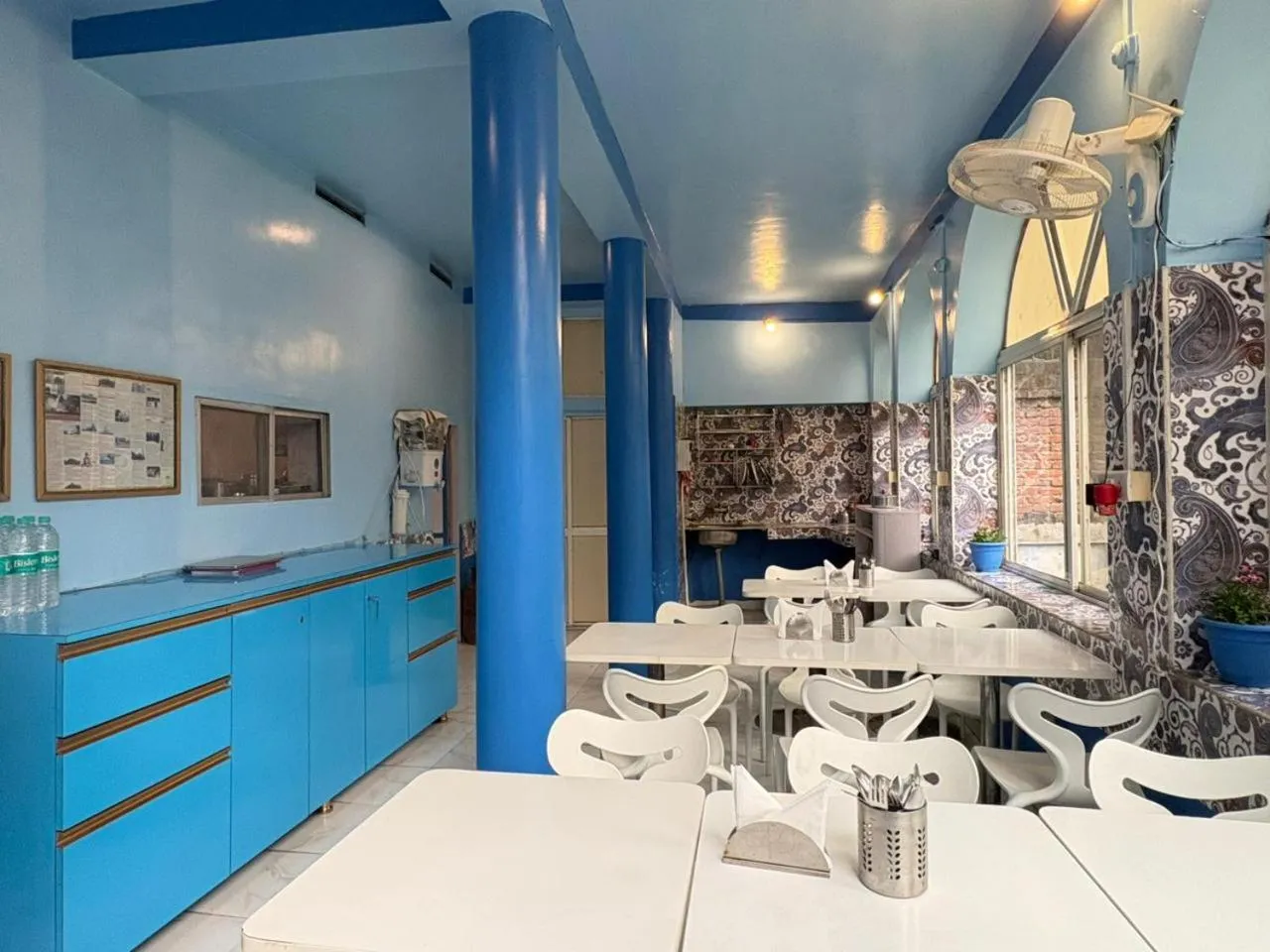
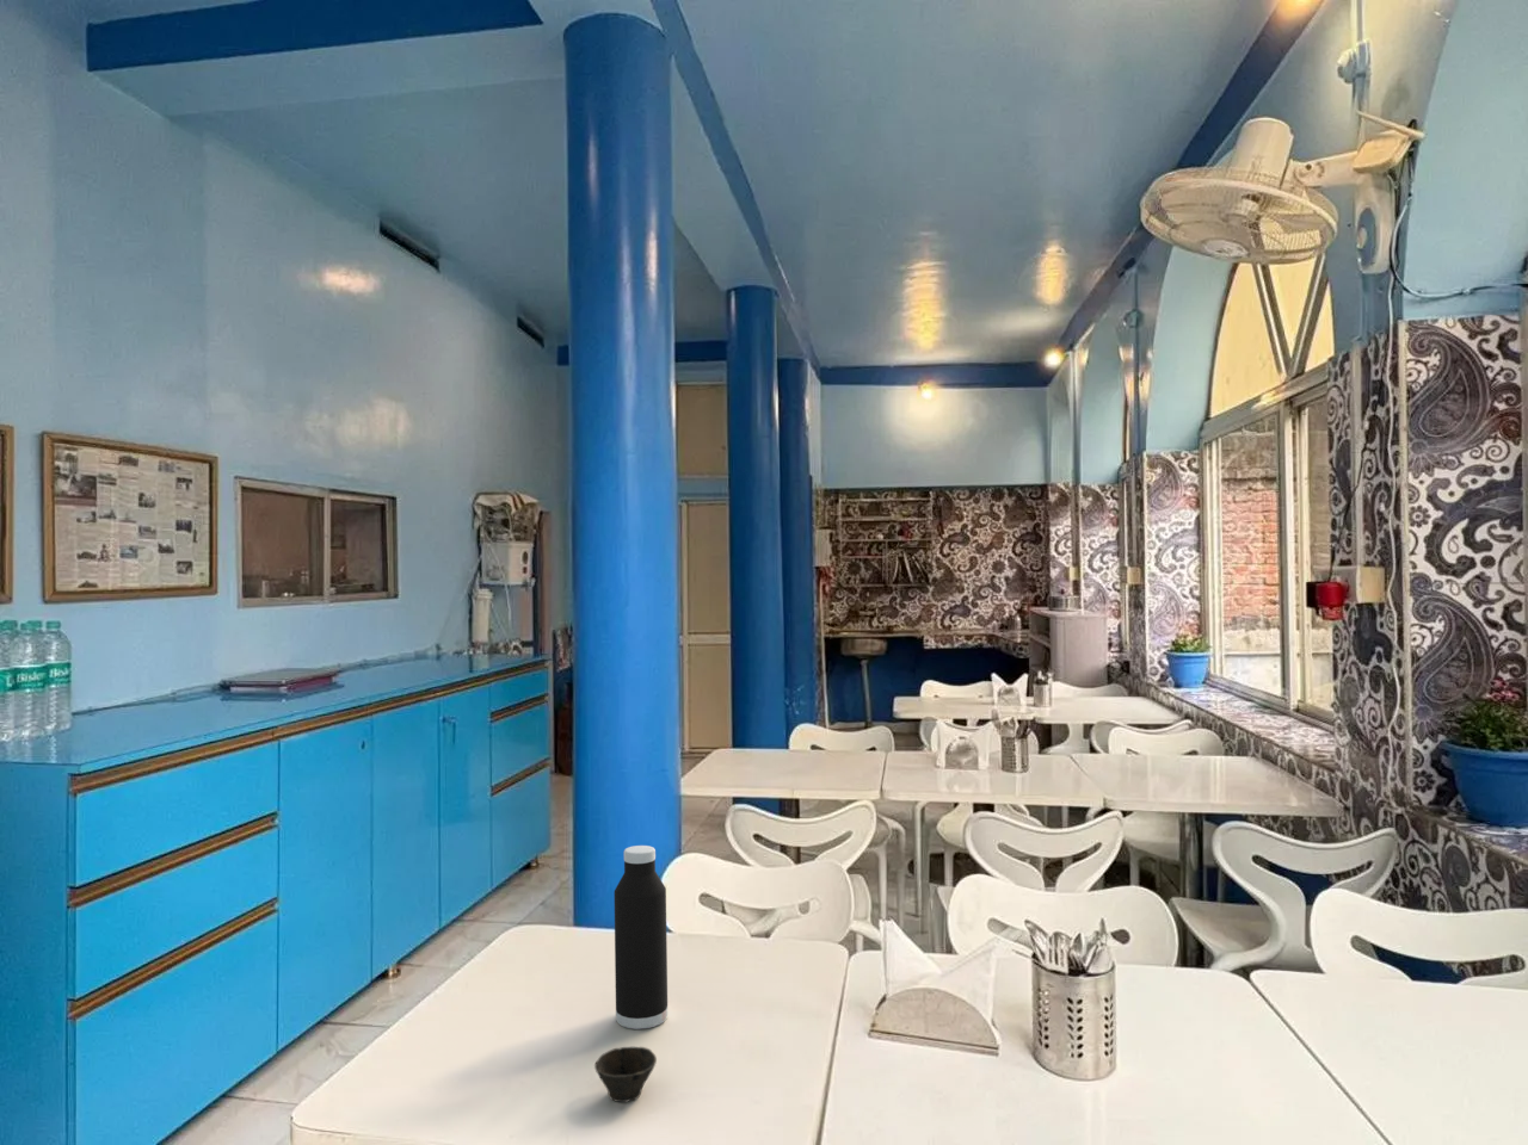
+ cup [593,1046,658,1103]
+ water bottle [614,844,669,1031]
